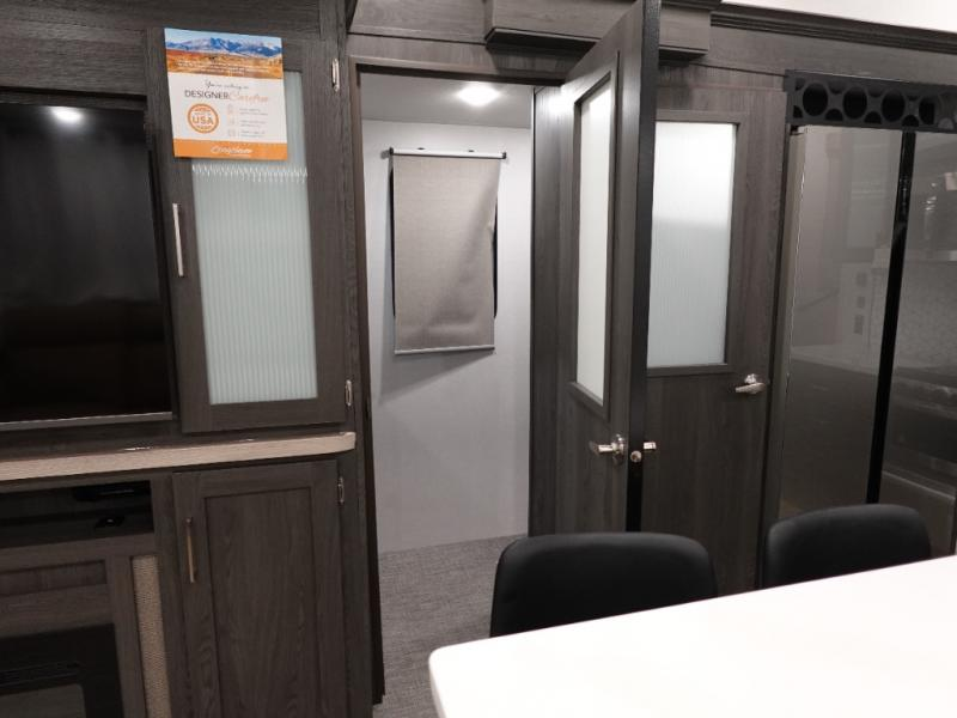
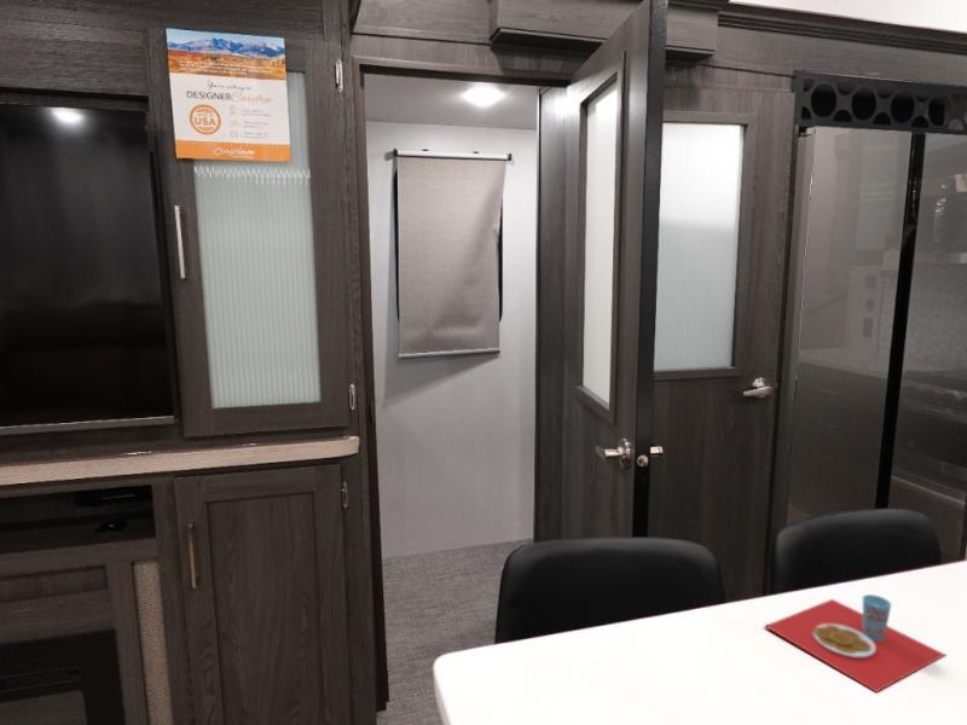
+ placemat [764,593,946,694]
